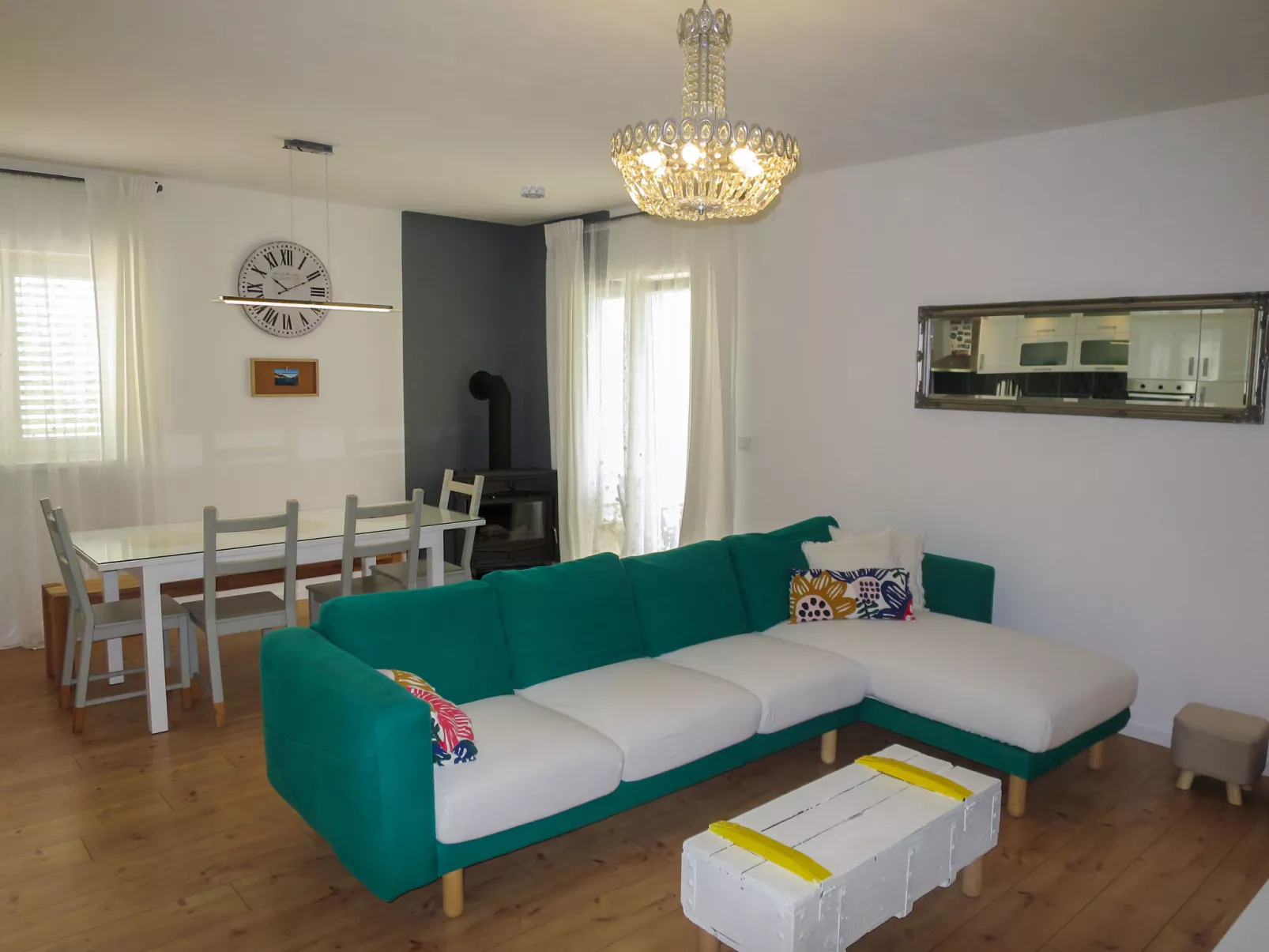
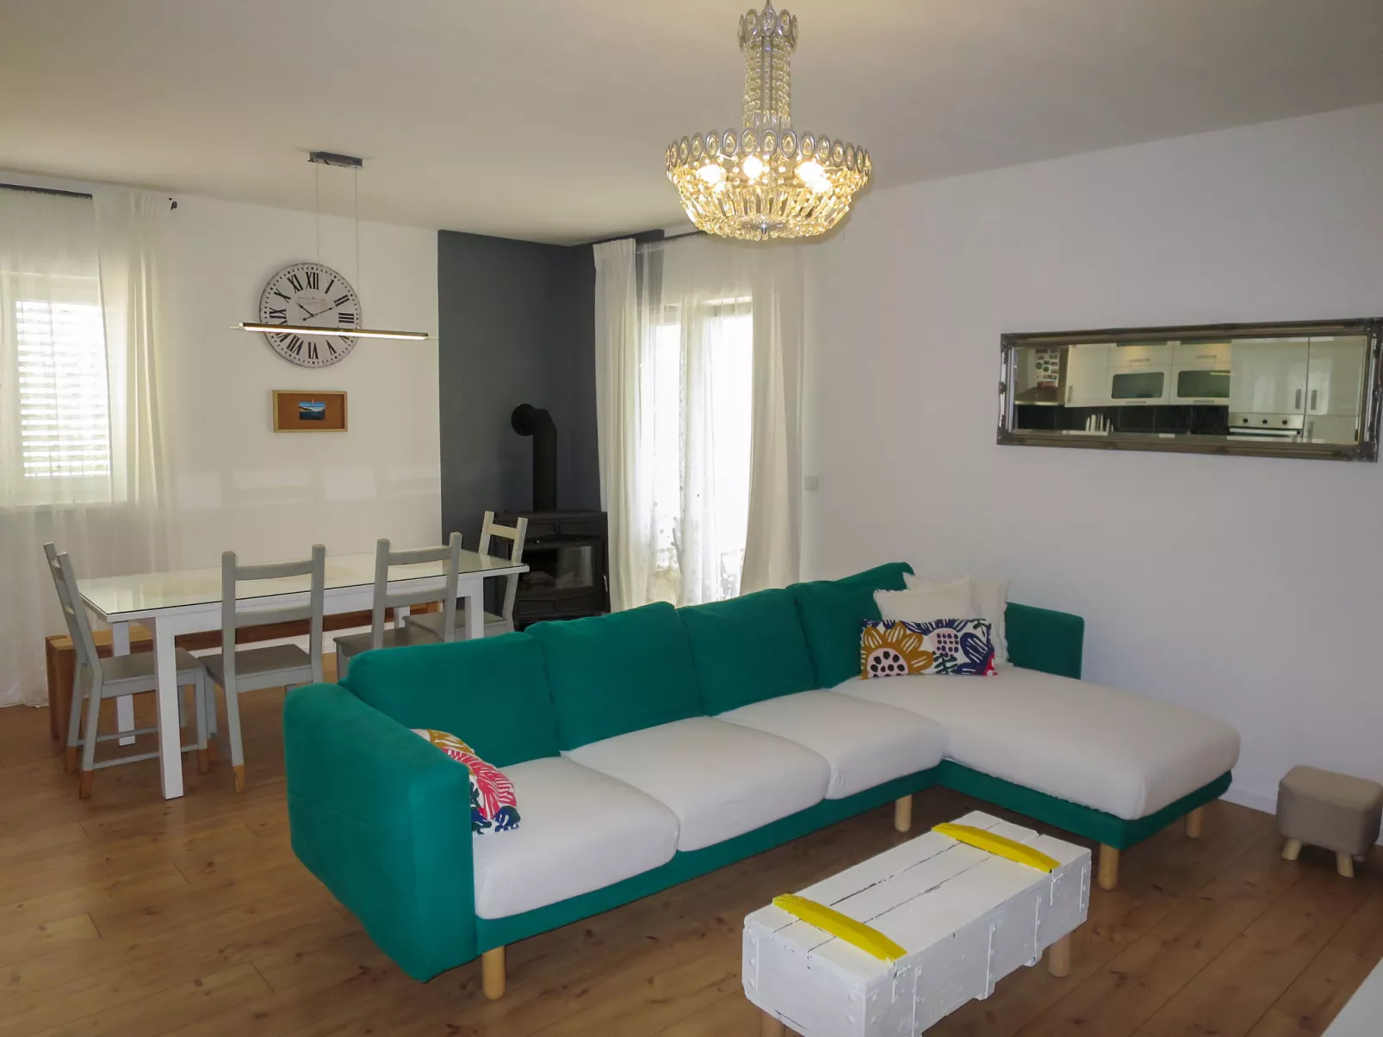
- smoke detector [520,184,546,199]
